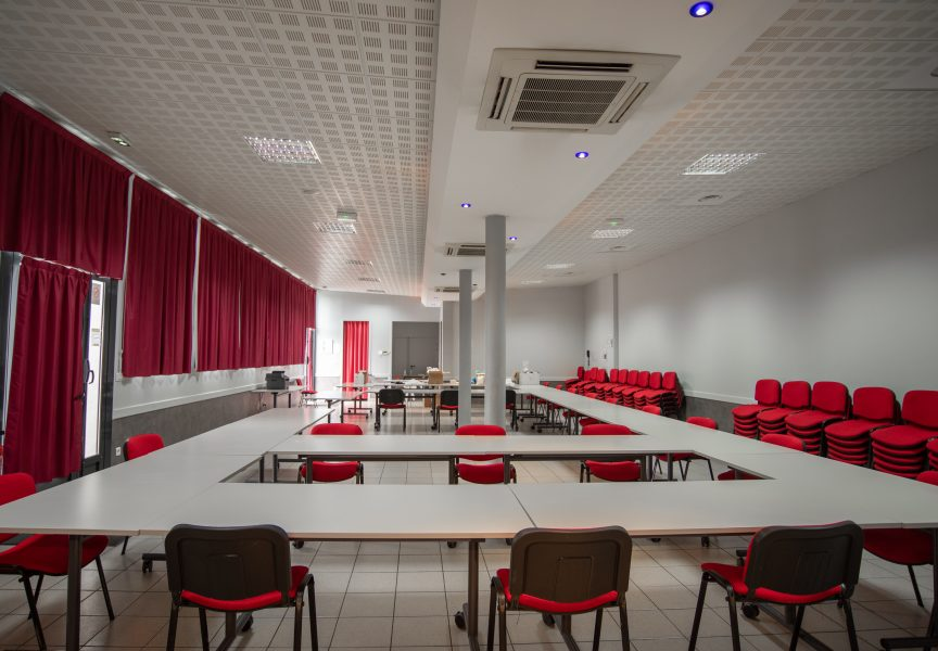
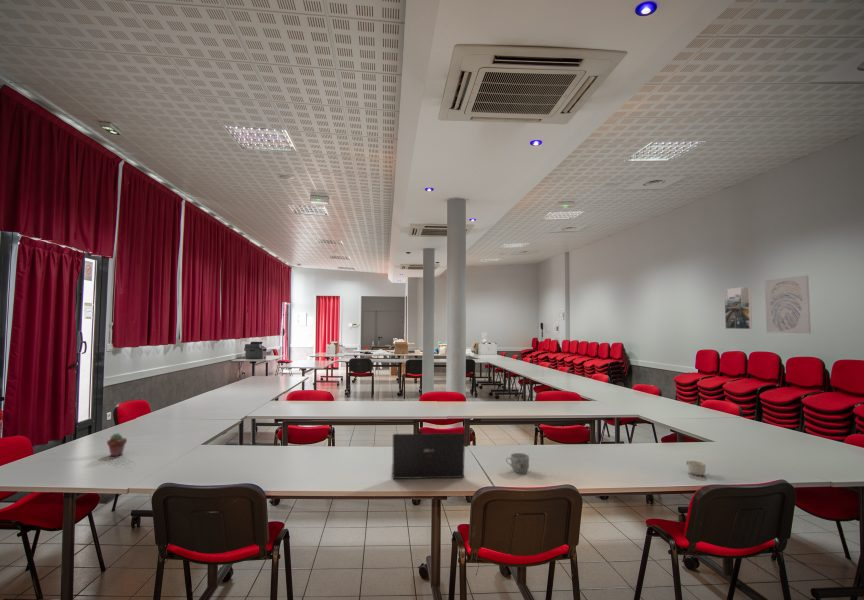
+ cup [685,459,707,477]
+ mug [505,452,530,474]
+ laptop [392,432,466,480]
+ potted succulent [106,432,128,457]
+ wall art [764,274,812,334]
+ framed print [723,286,753,330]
